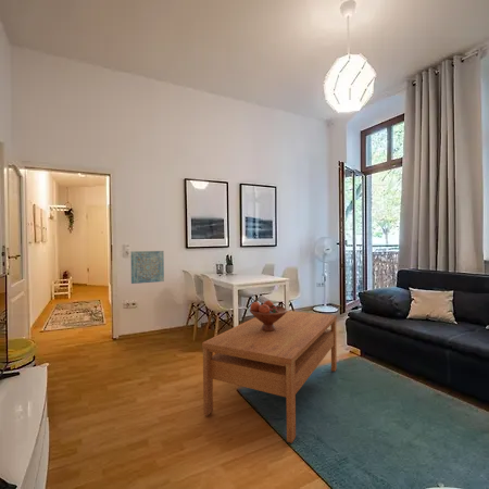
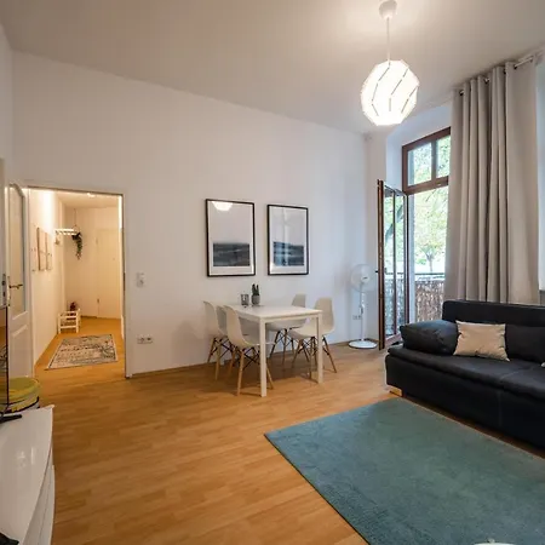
- fruit bowl [249,300,288,331]
- coffee table [201,310,338,444]
- wall art [129,250,165,285]
